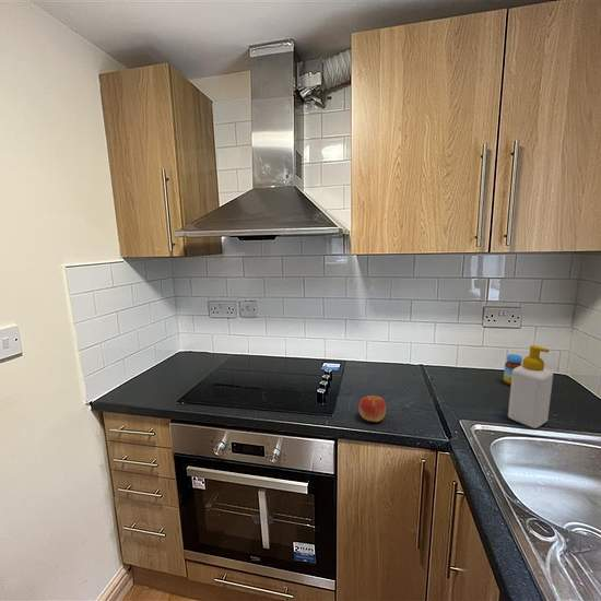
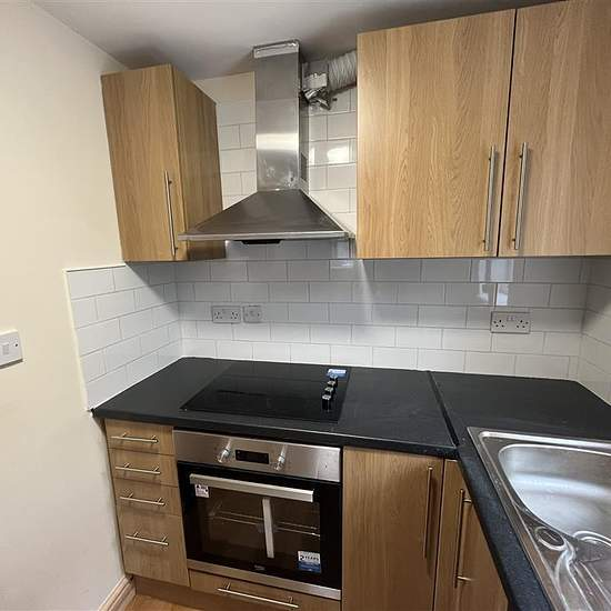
- jar [503,353,523,387]
- apple [357,394,387,423]
- soap bottle [507,344,554,429]
